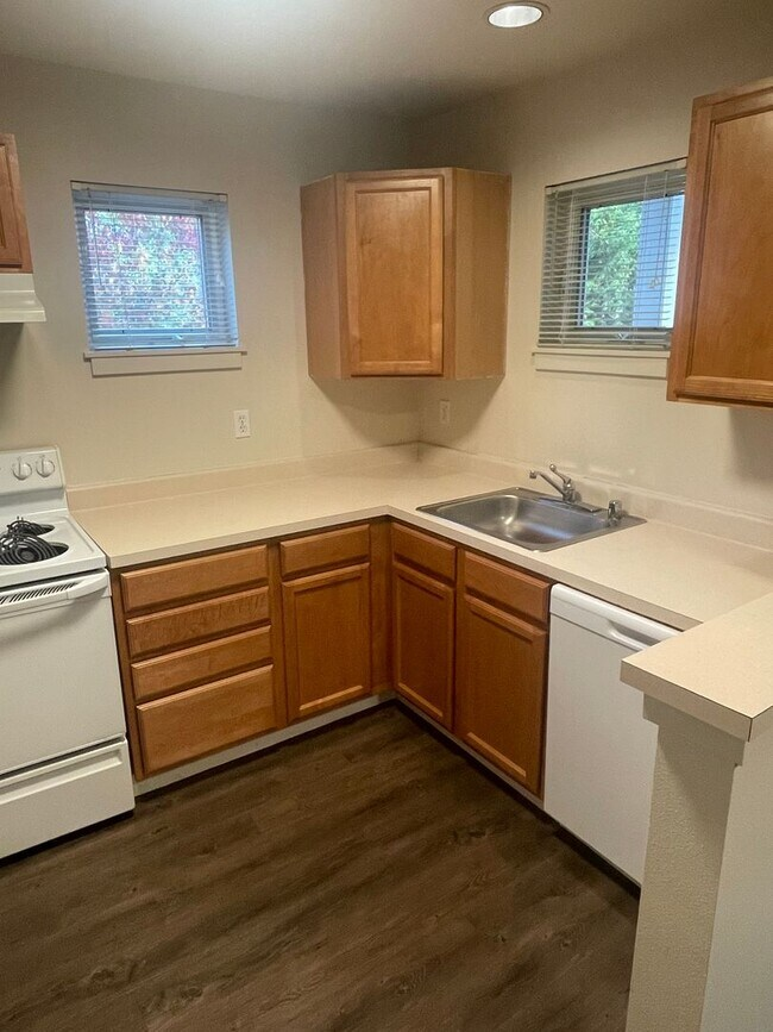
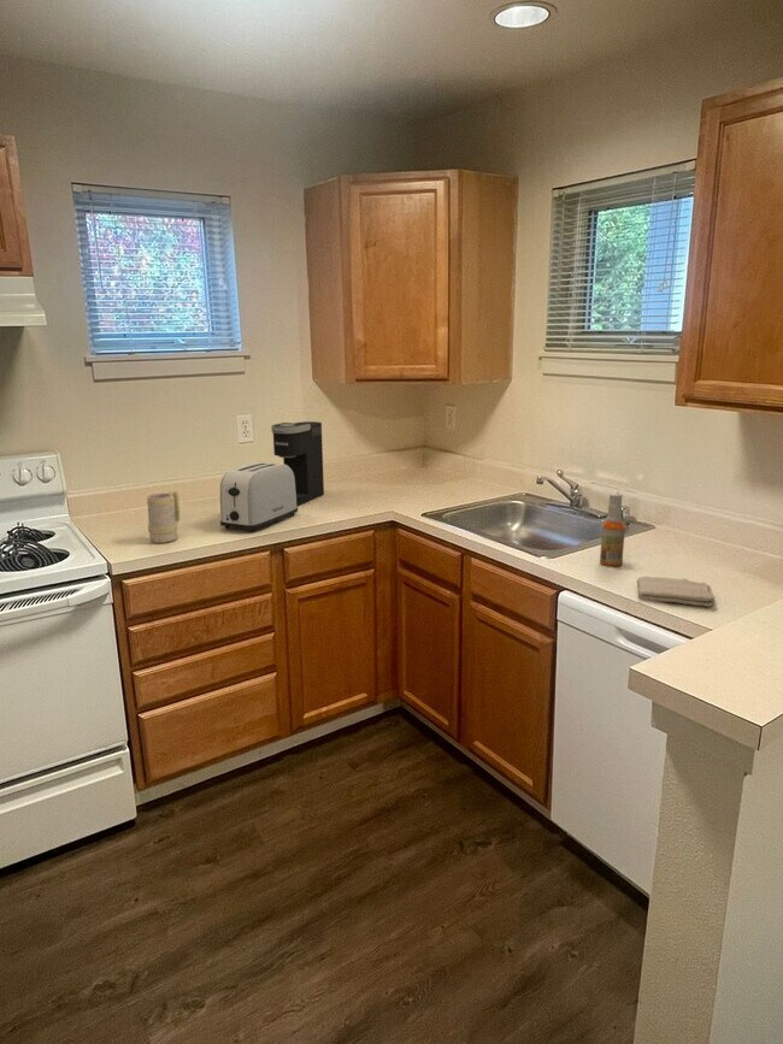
+ coffee maker [270,420,325,506]
+ mug [146,489,181,544]
+ toaster [219,461,299,532]
+ washcloth [636,576,716,608]
+ spray bottle [599,490,626,567]
